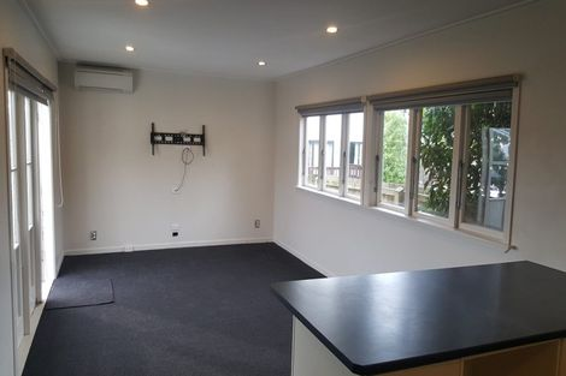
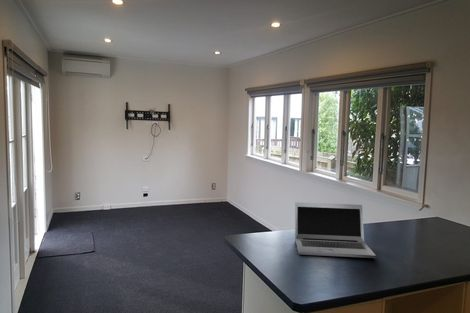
+ laptop [294,201,377,259]
